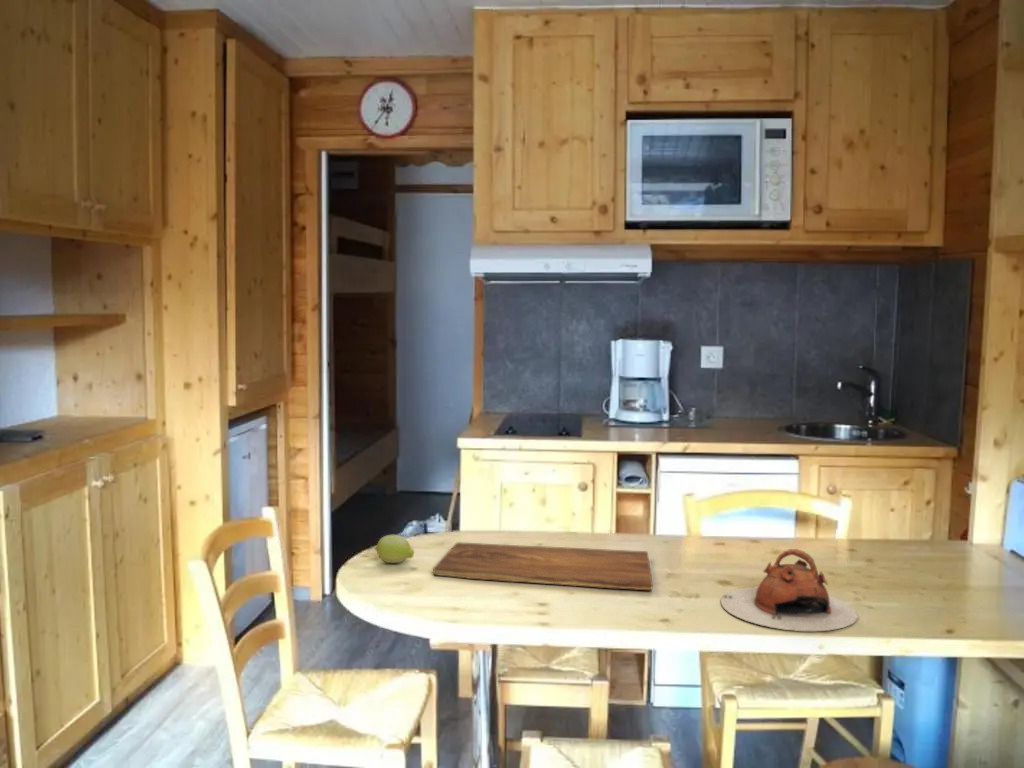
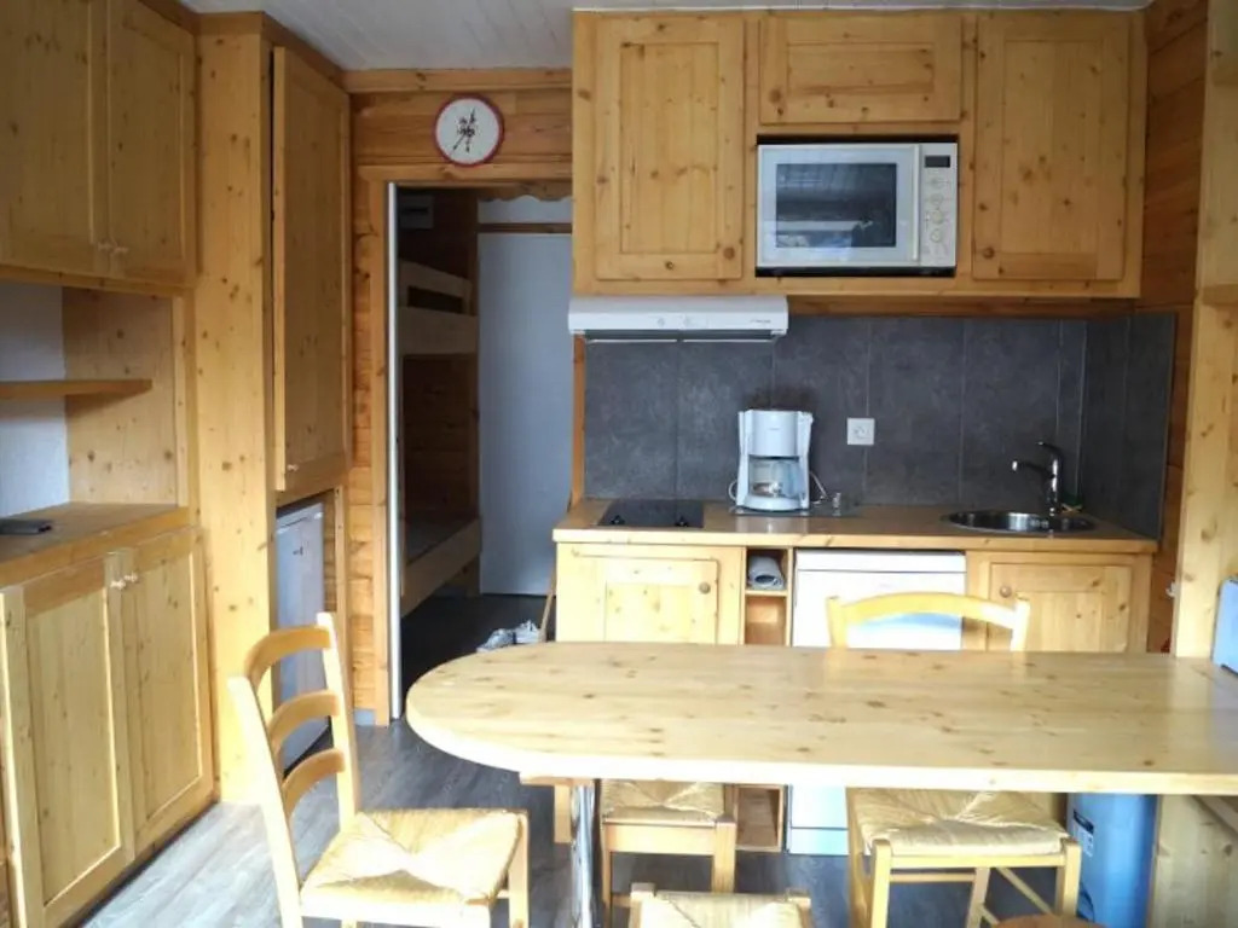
- fruit [373,534,415,564]
- cutting board [432,541,654,591]
- teapot [720,548,859,632]
